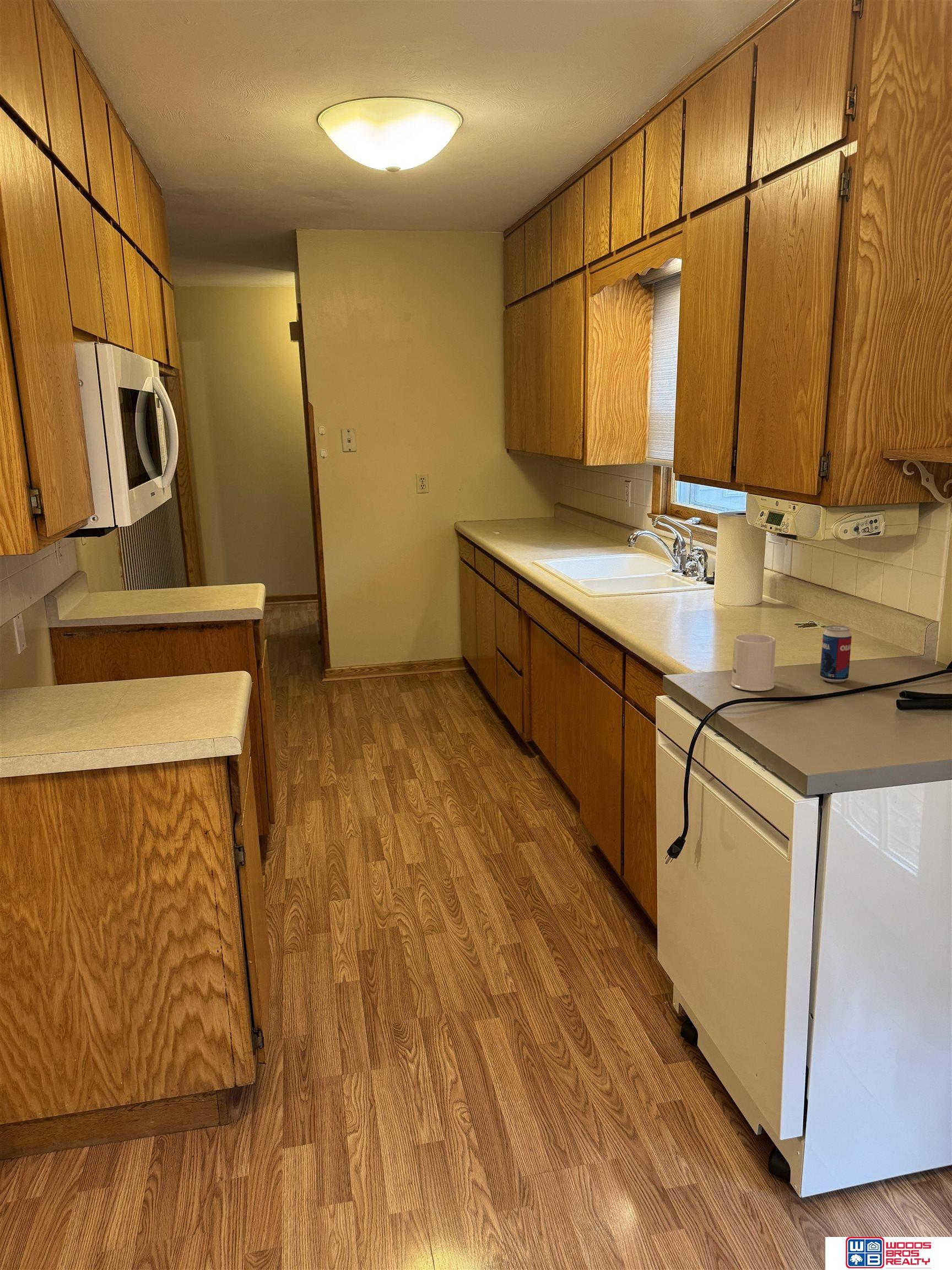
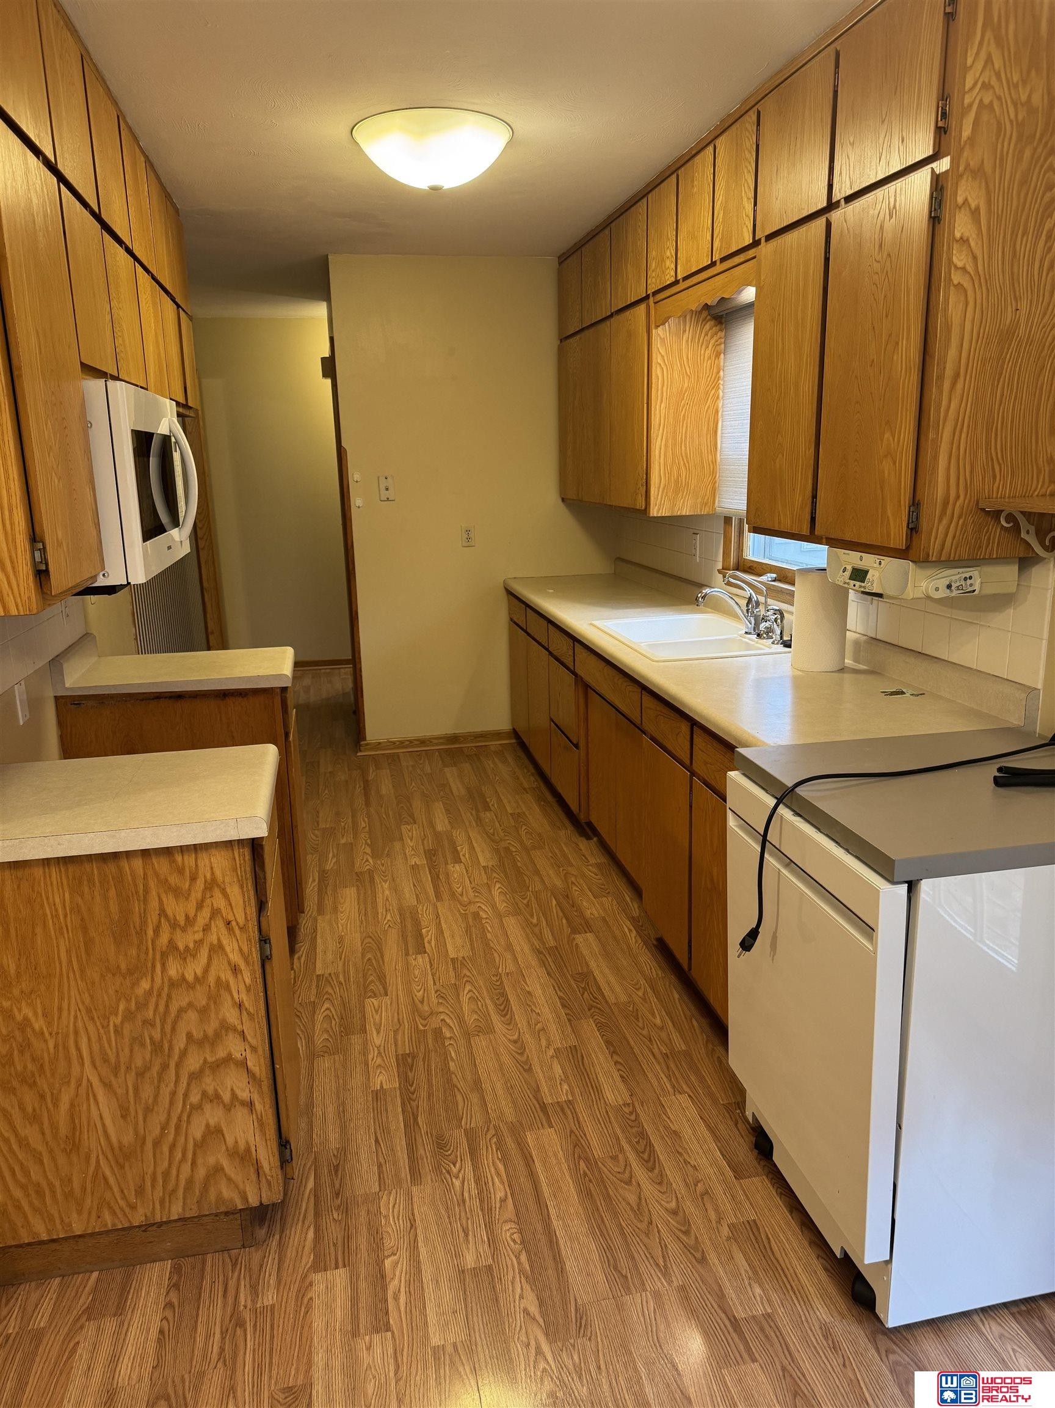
- mug [731,633,776,692]
- beverage can [820,625,852,683]
